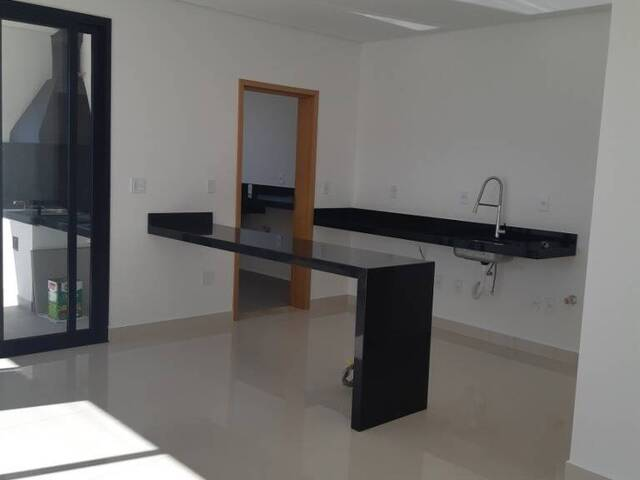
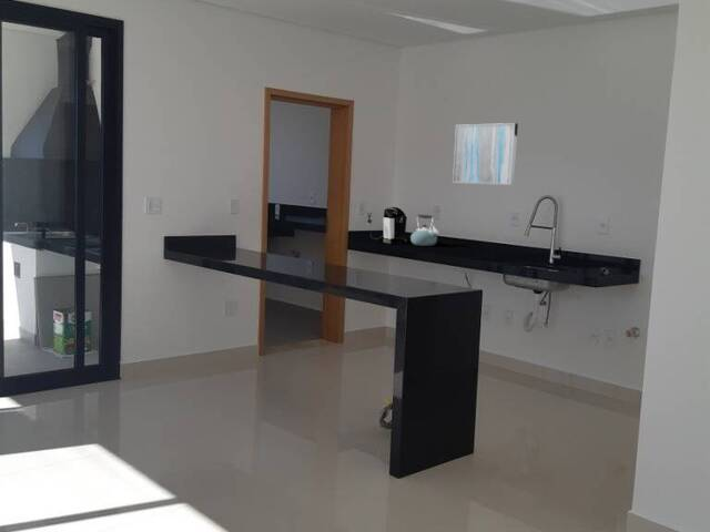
+ coffee maker [365,206,408,245]
+ kettle [409,214,439,247]
+ wall art [452,122,519,186]
